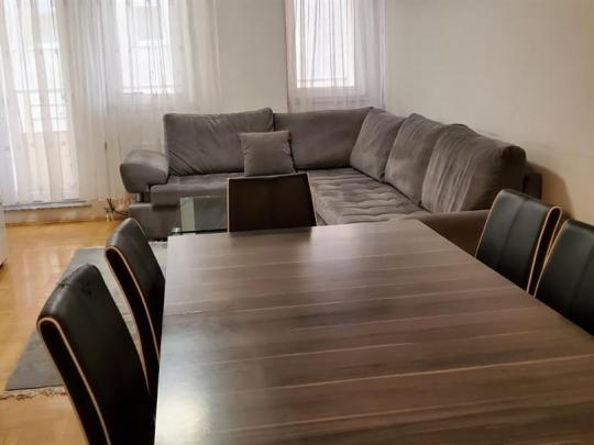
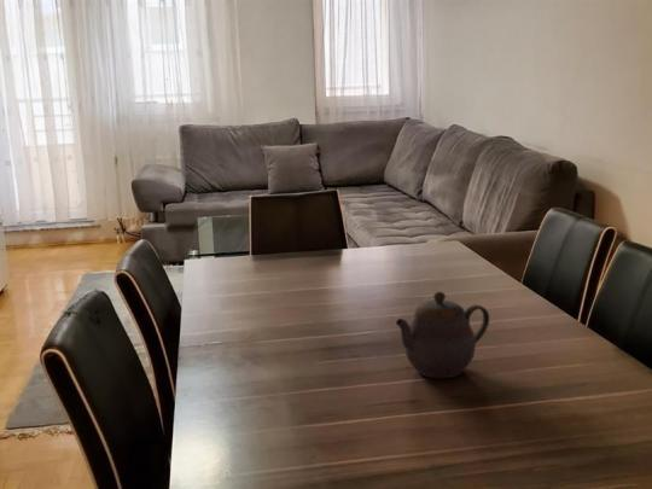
+ teapot [395,291,490,379]
